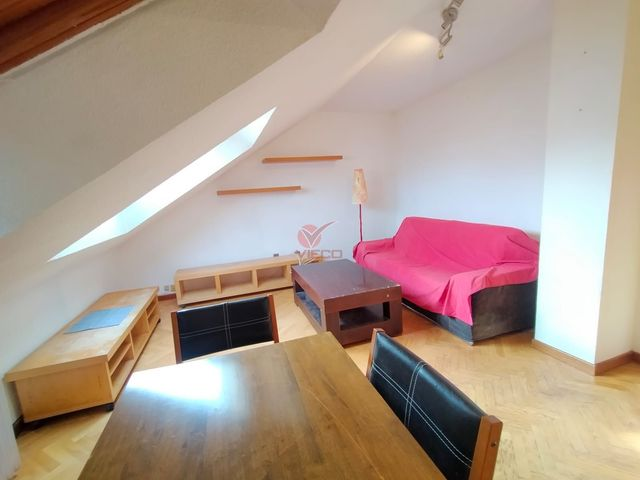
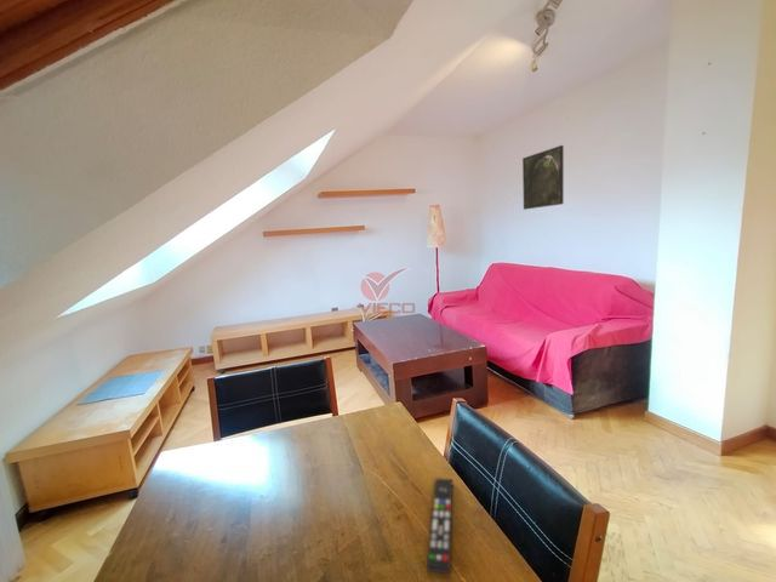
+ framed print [521,144,565,211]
+ remote control [426,478,453,575]
